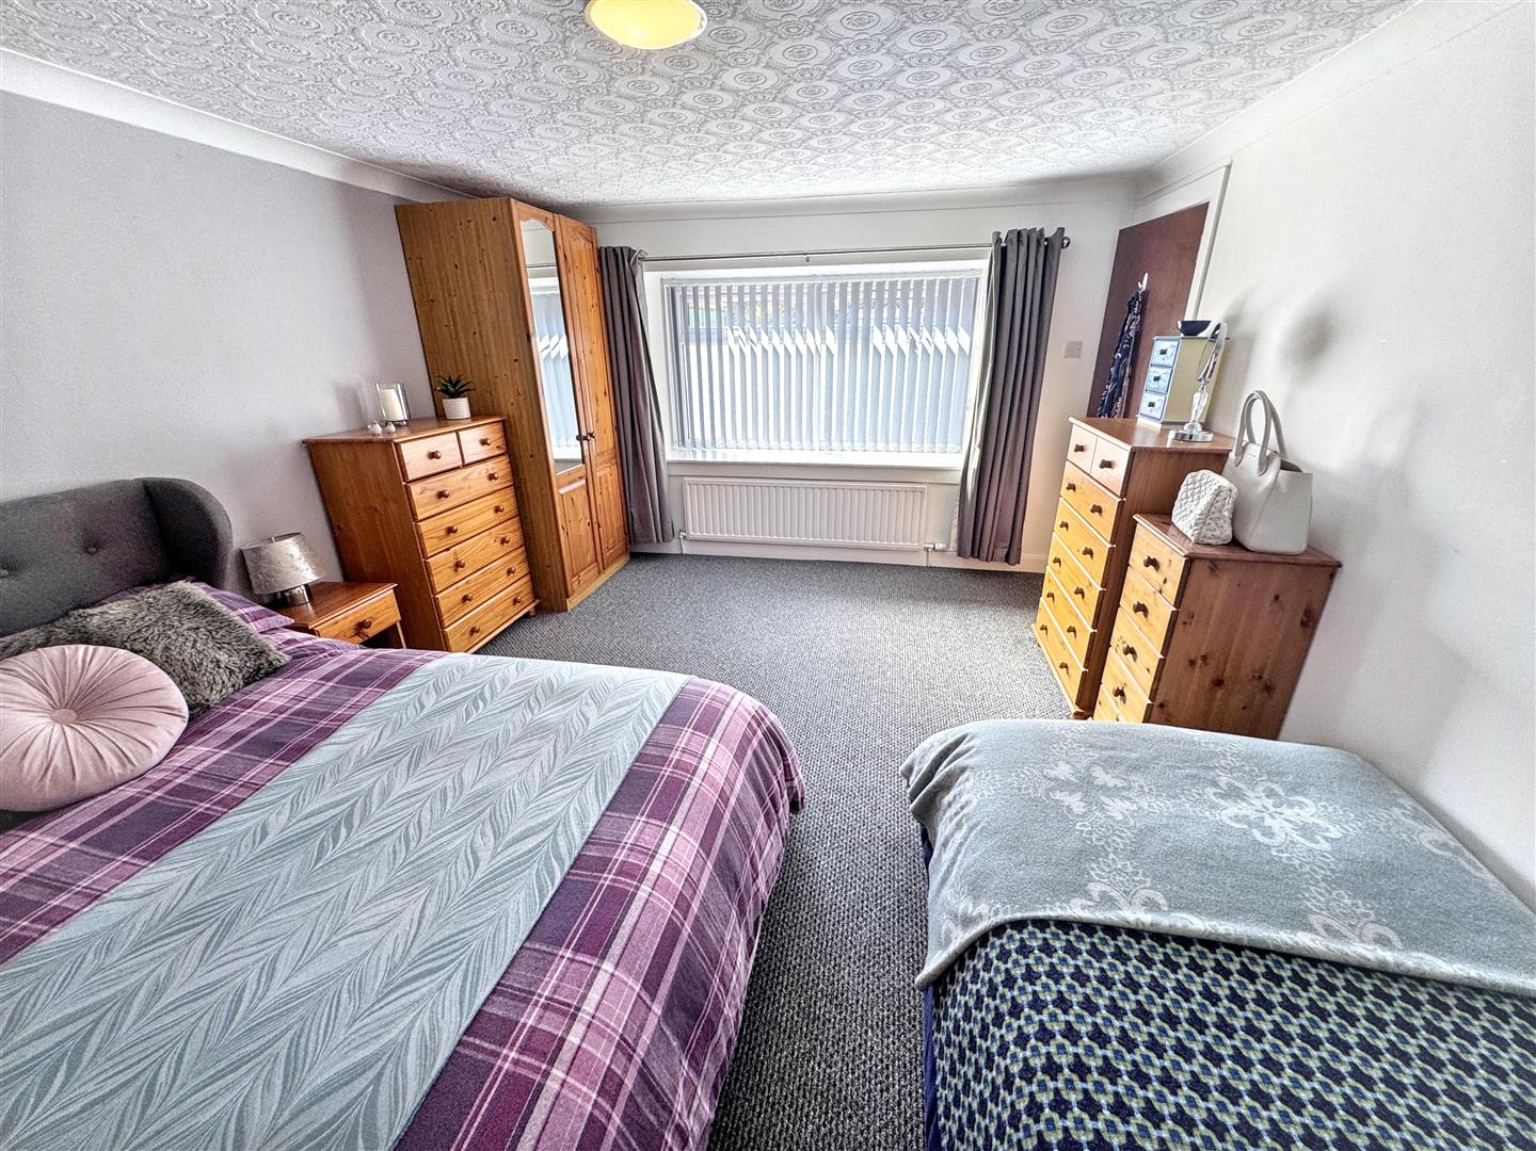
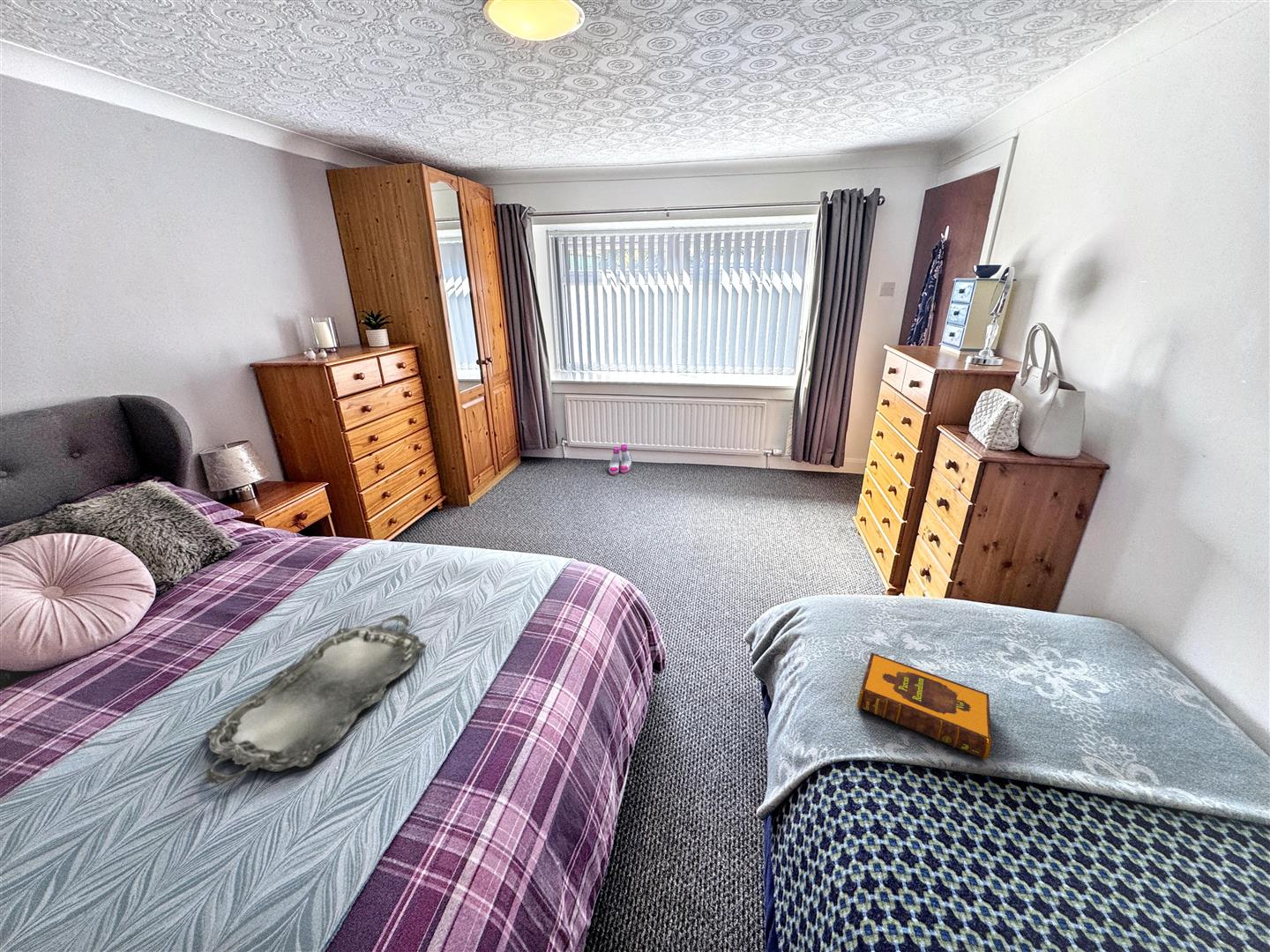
+ boots [608,443,633,476]
+ hardback book [856,651,992,762]
+ serving tray [204,614,427,785]
